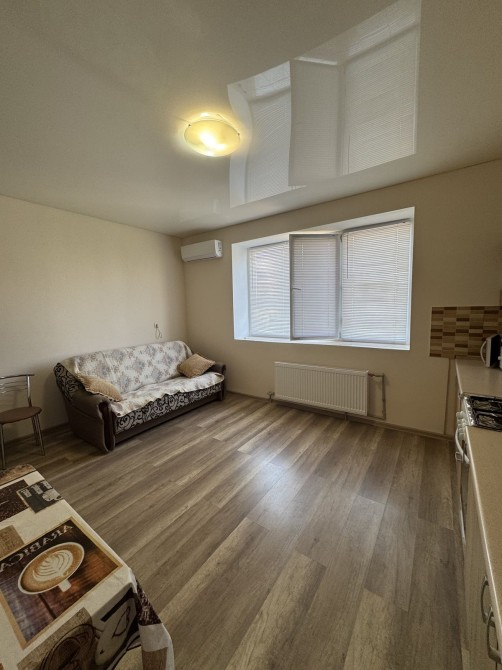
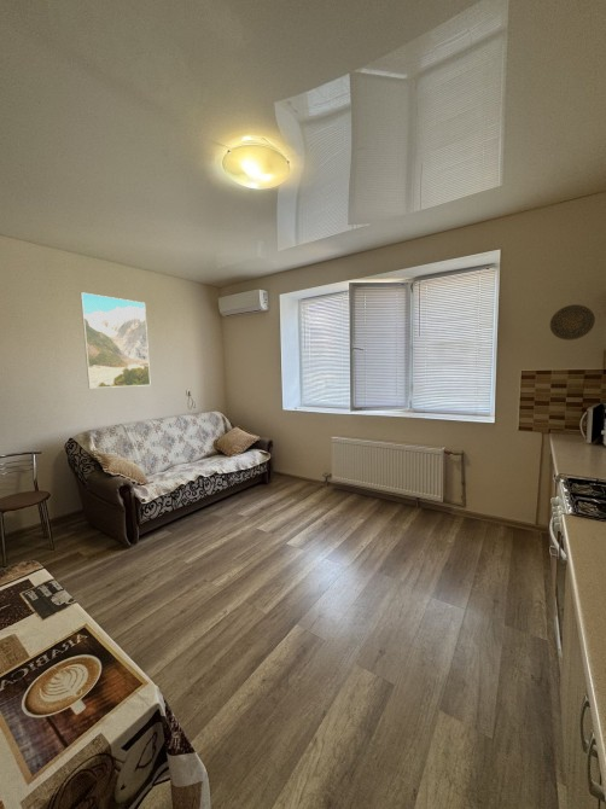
+ decorative plate [549,303,596,342]
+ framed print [80,291,152,389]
